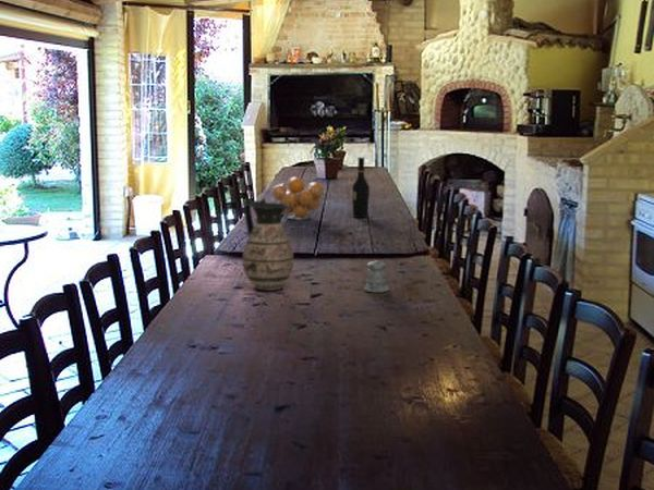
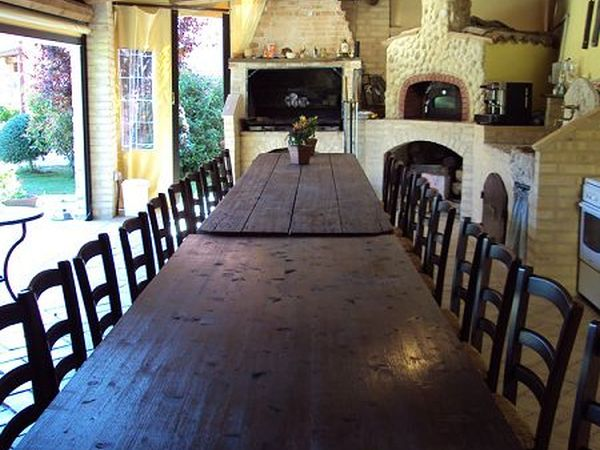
- ceramic jug [241,197,294,292]
- fruit basket [269,175,327,221]
- wine bottle [351,157,371,219]
- pepper shaker [363,259,390,293]
